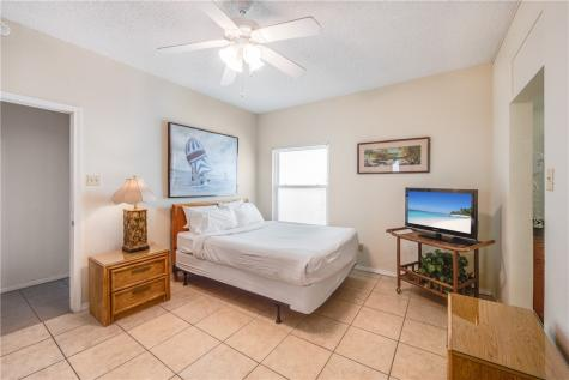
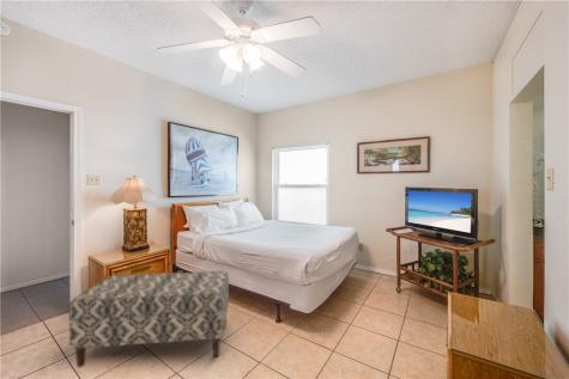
+ bench [68,270,230,368]
